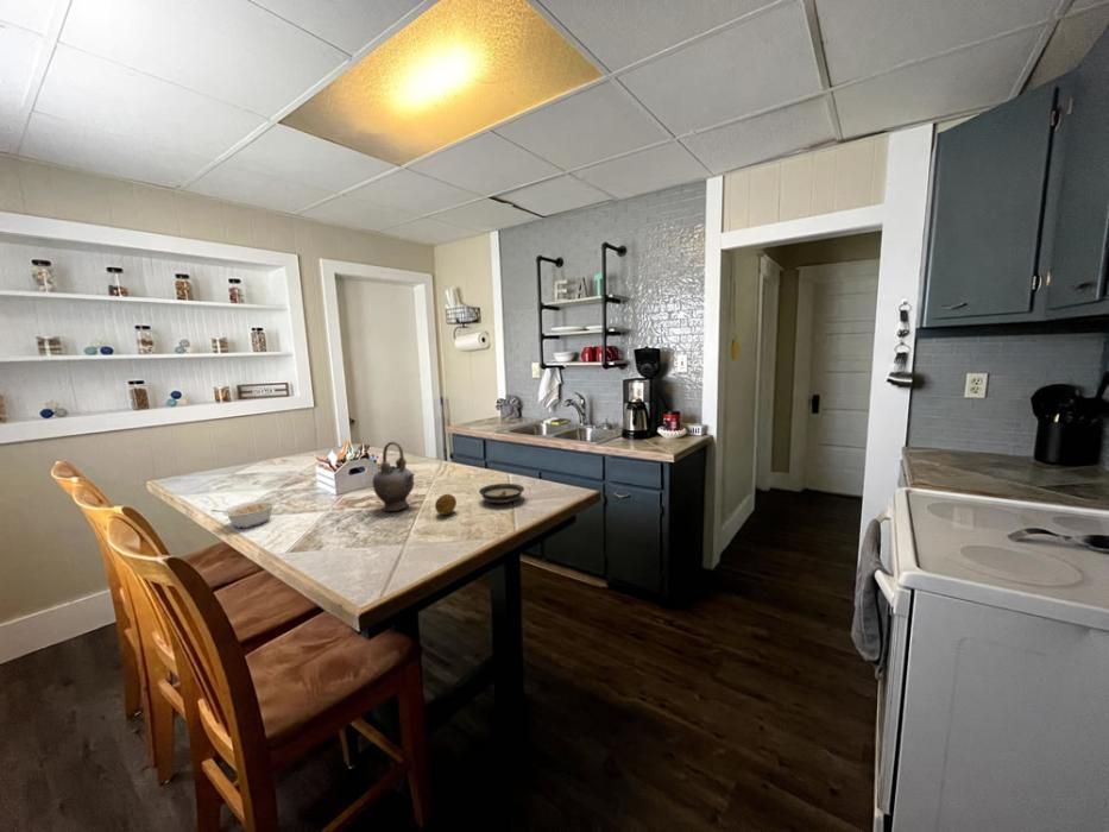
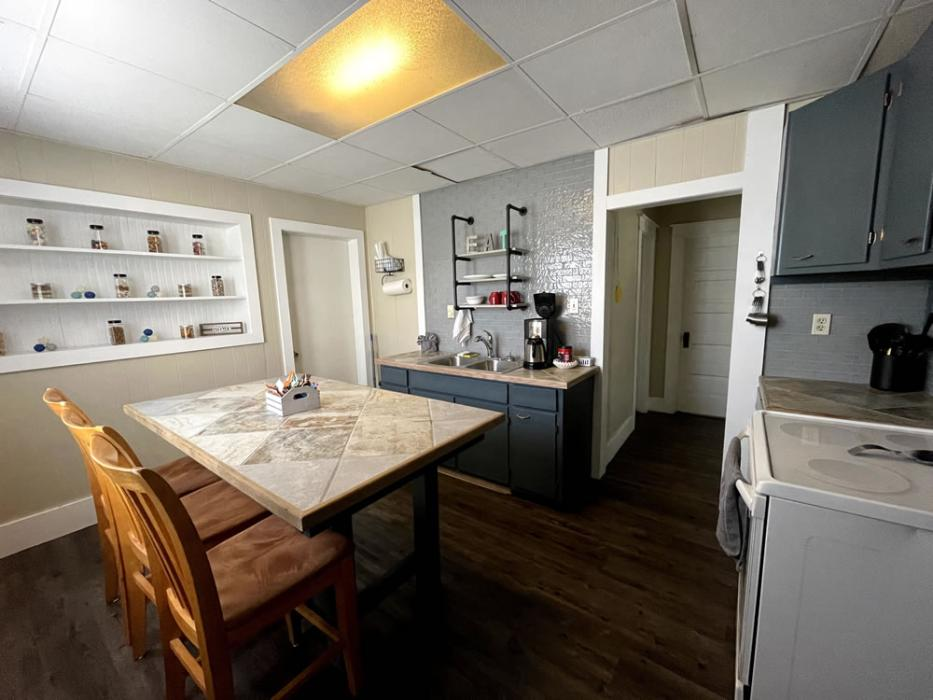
- legume [210,499,277,529]
- saucer [478,483,525,504]
- teapot [372,441,416,512]
- fruit [434,493,458,516]
